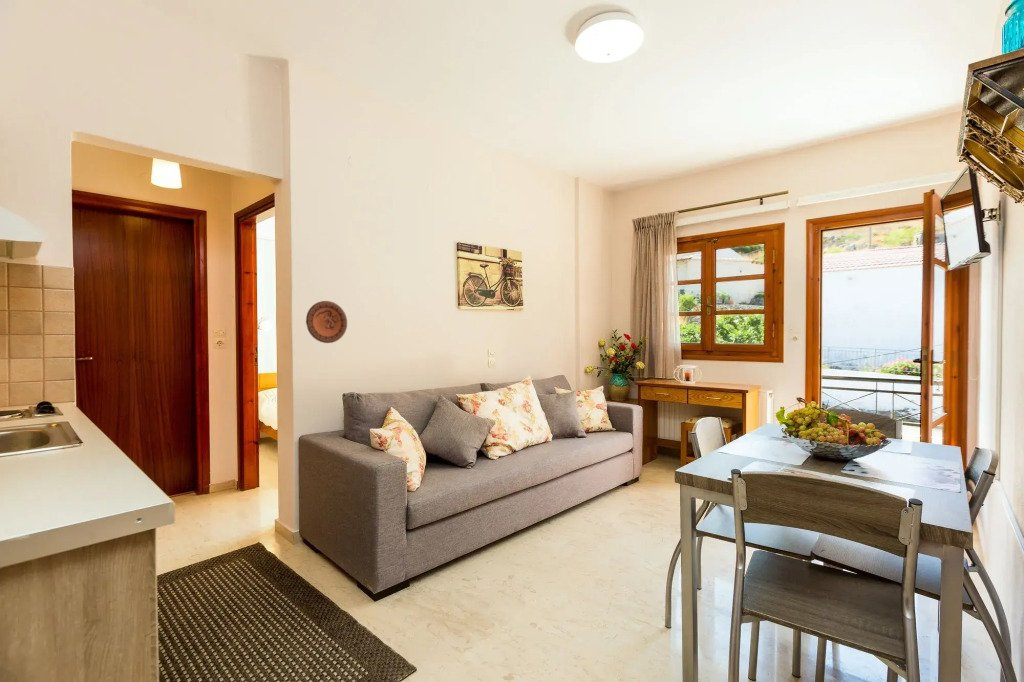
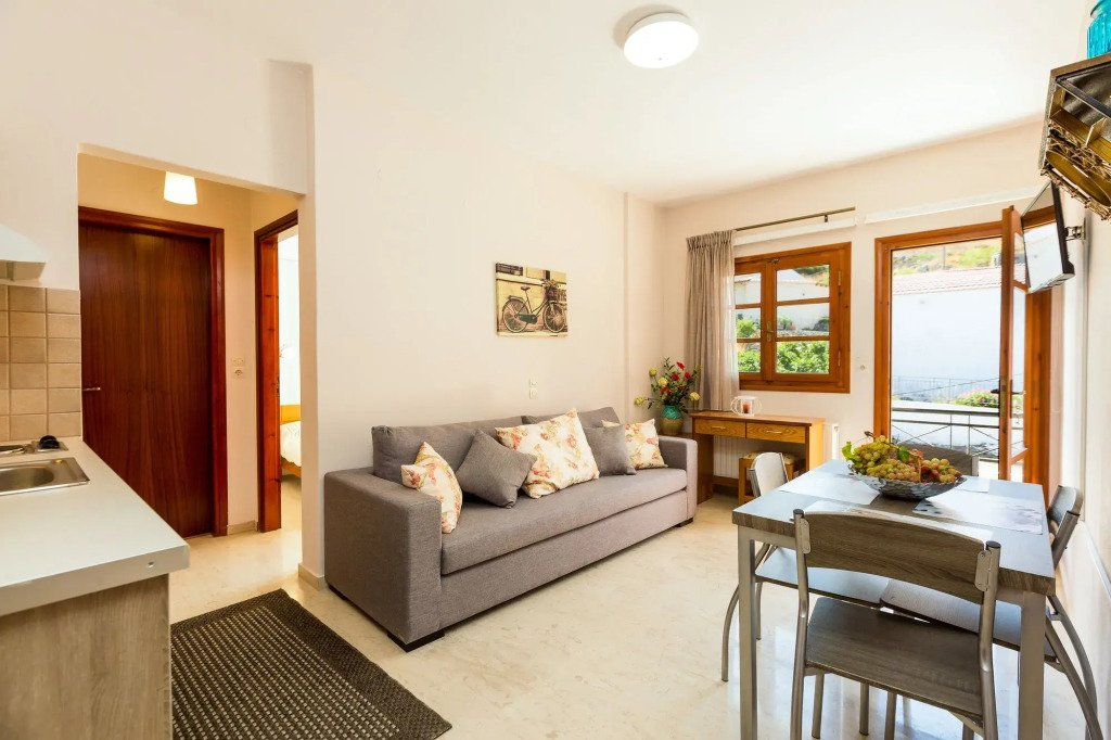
- decorative plate [305,300,348,344]
